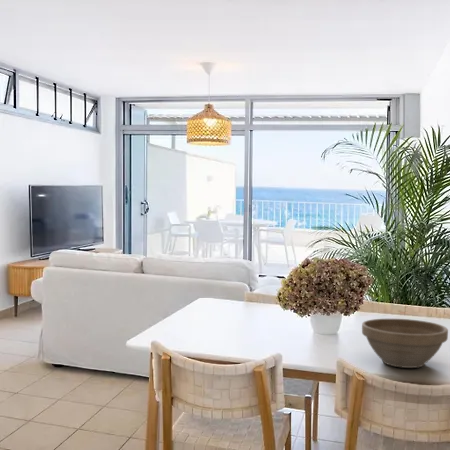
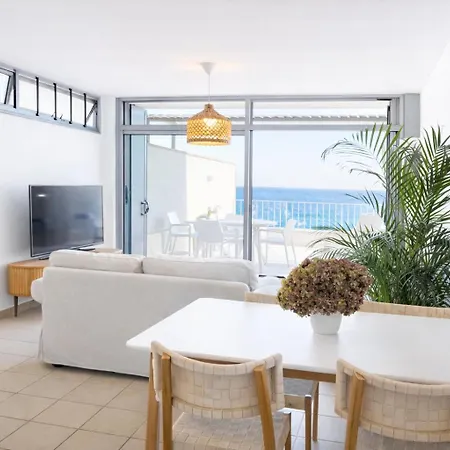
- flower pot [361,318,449,369]
